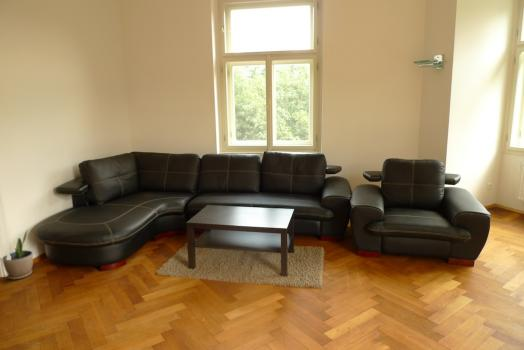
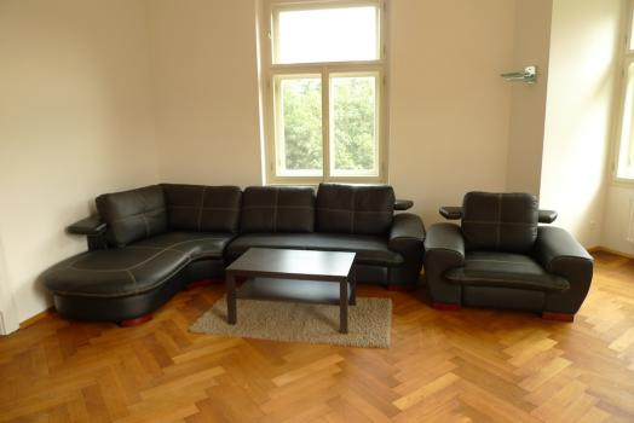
- potted plant [1,229,34,280]
